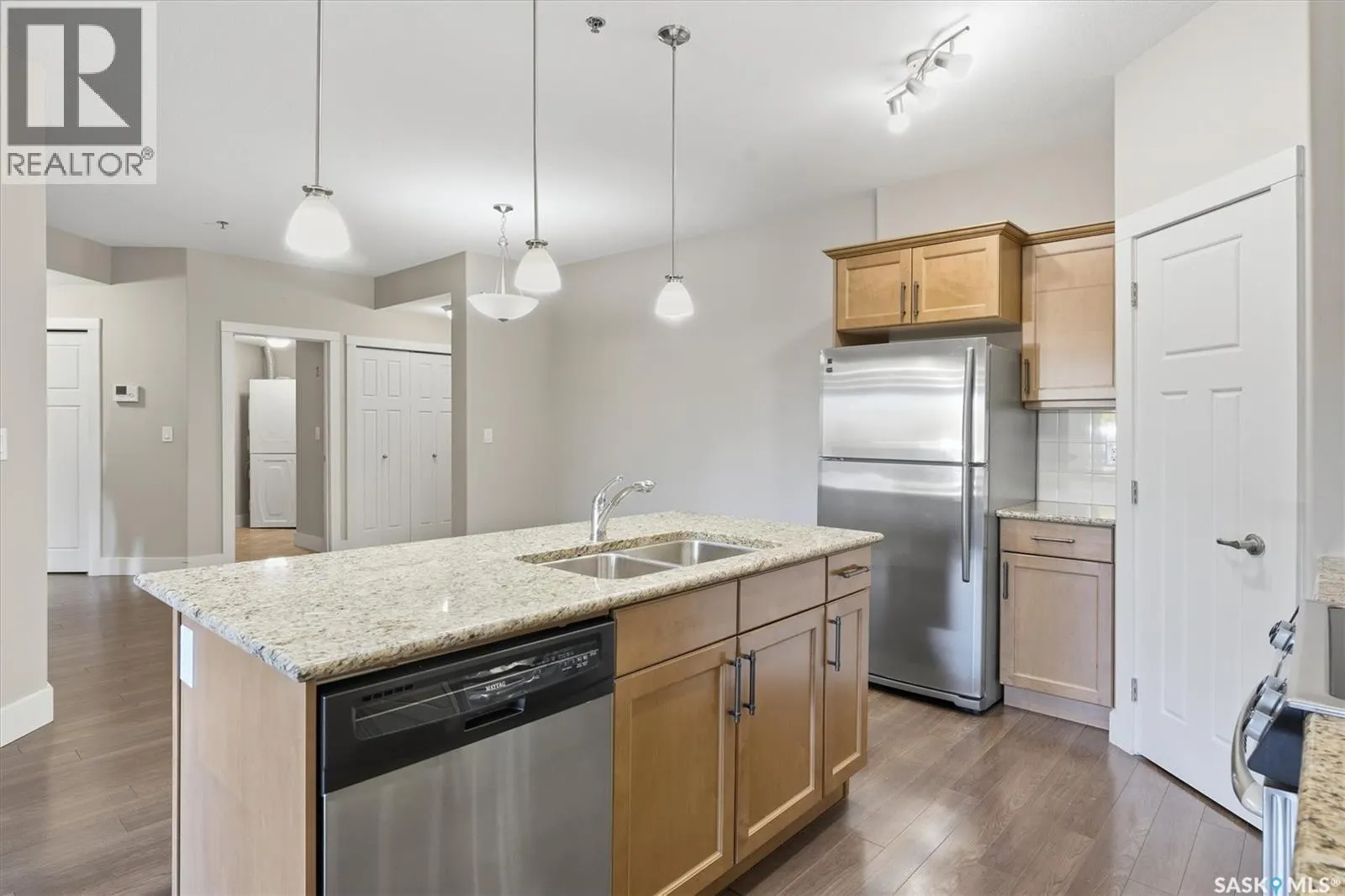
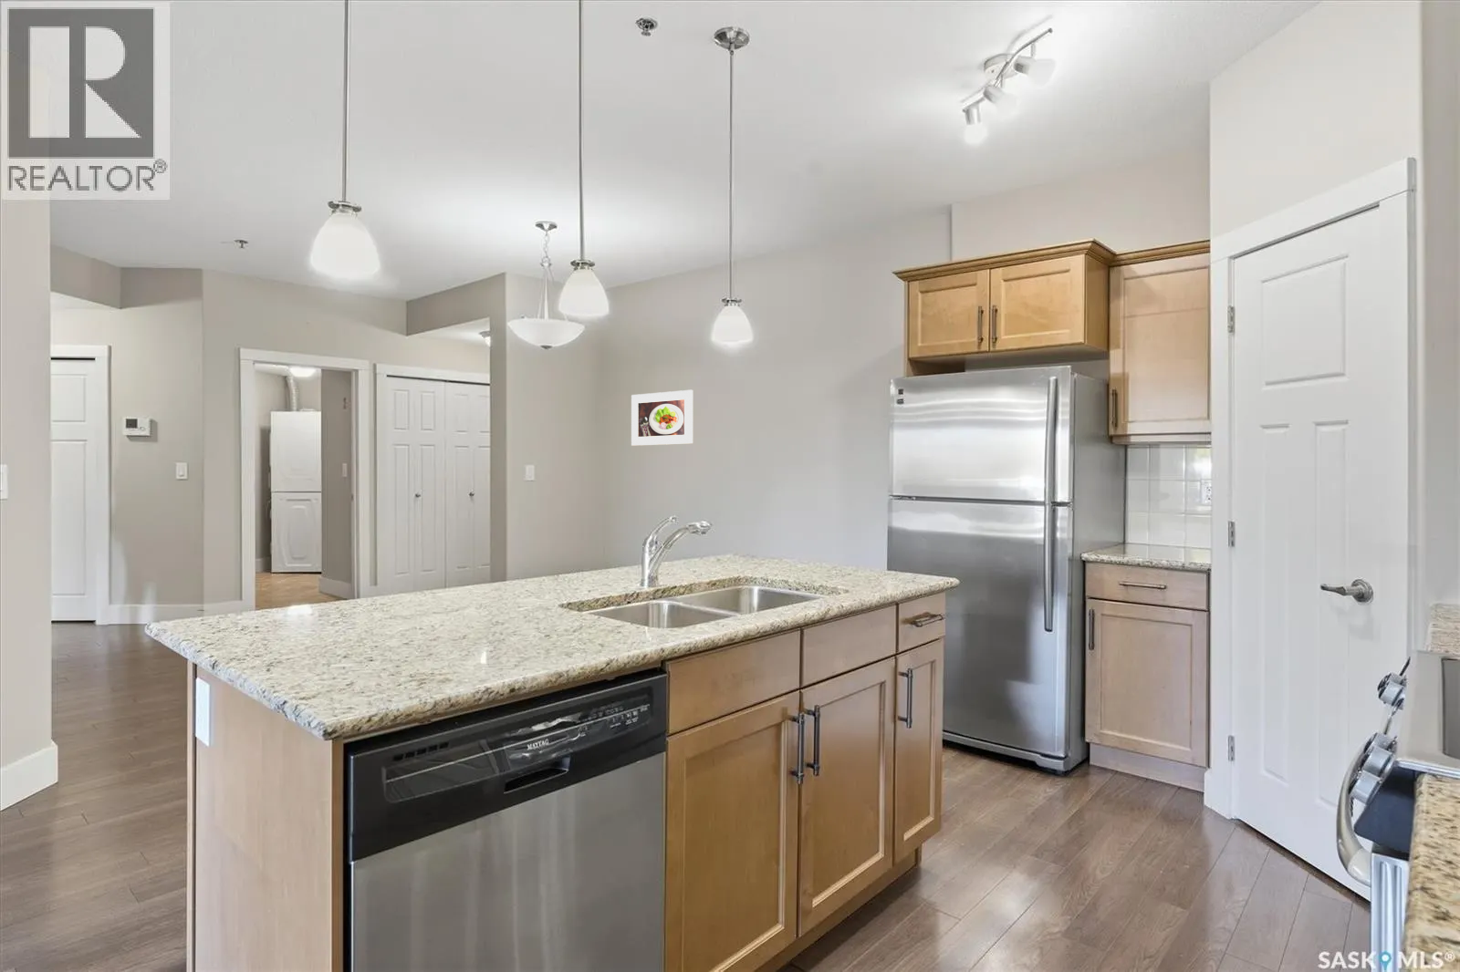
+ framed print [631,389,694,447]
